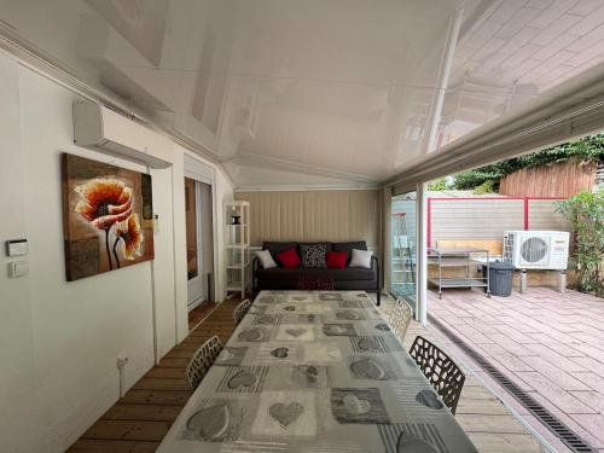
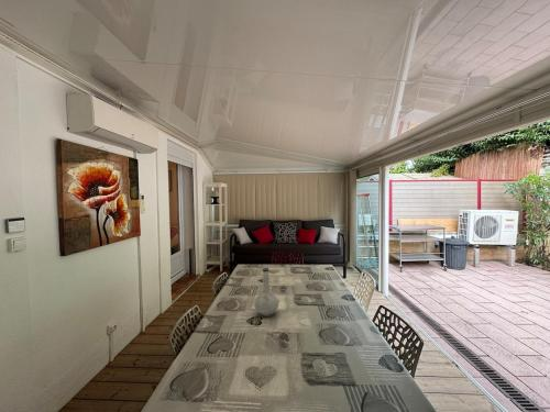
+ vase [253,267,280,318]
